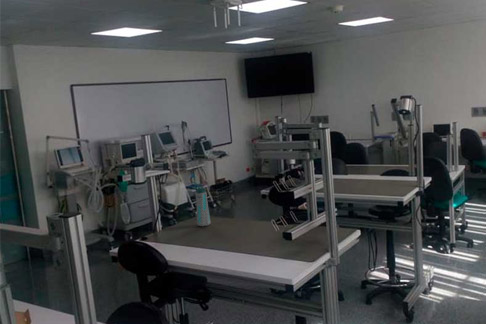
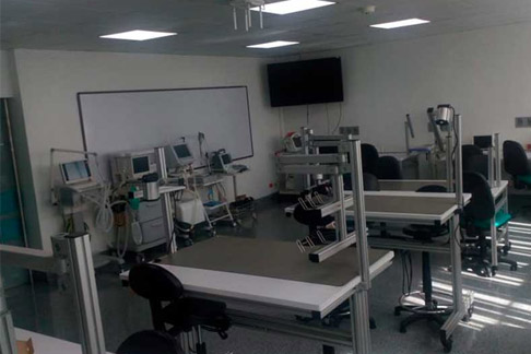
- water bottle [191,186,212,227]
